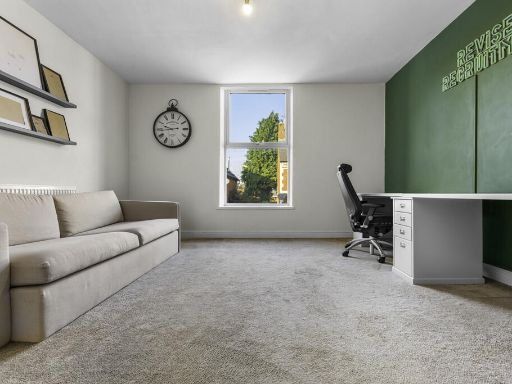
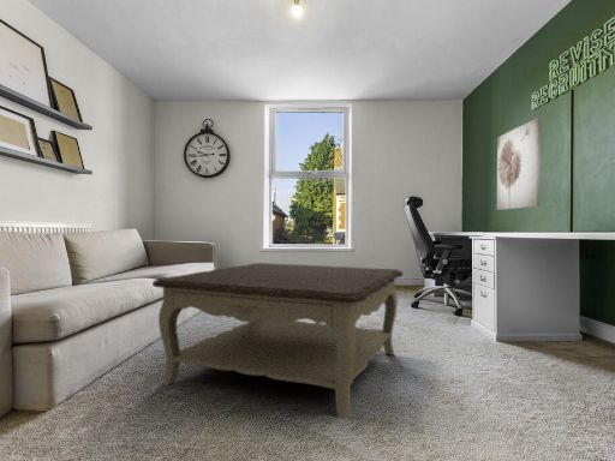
+ coffee table [151,262,405,419]
+ wall art [496,116,542,211]
